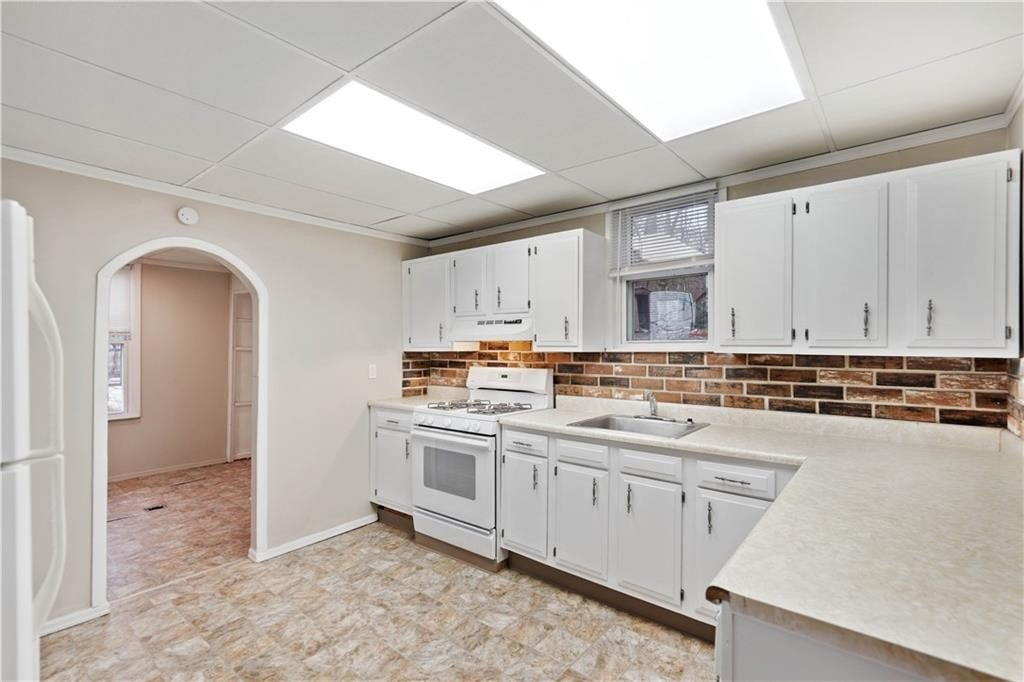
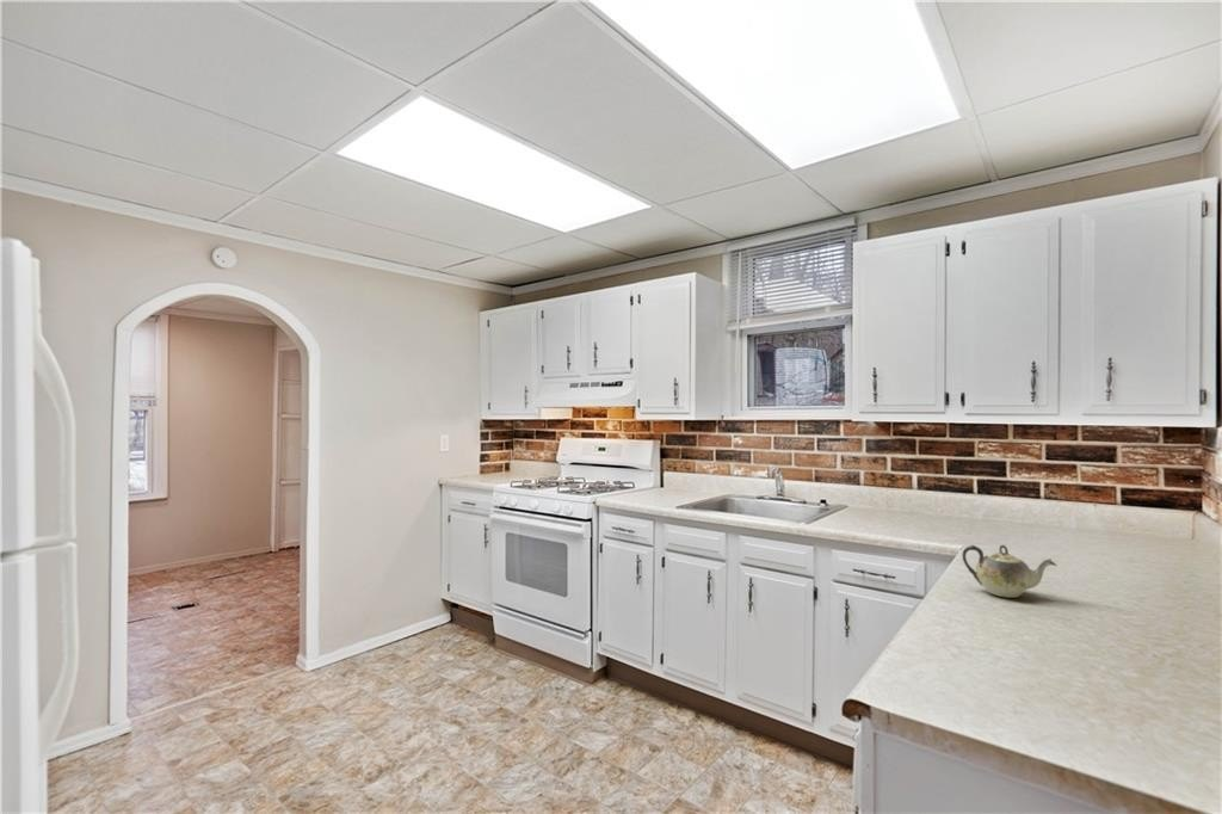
+ teapot [962,544,1057,599]
